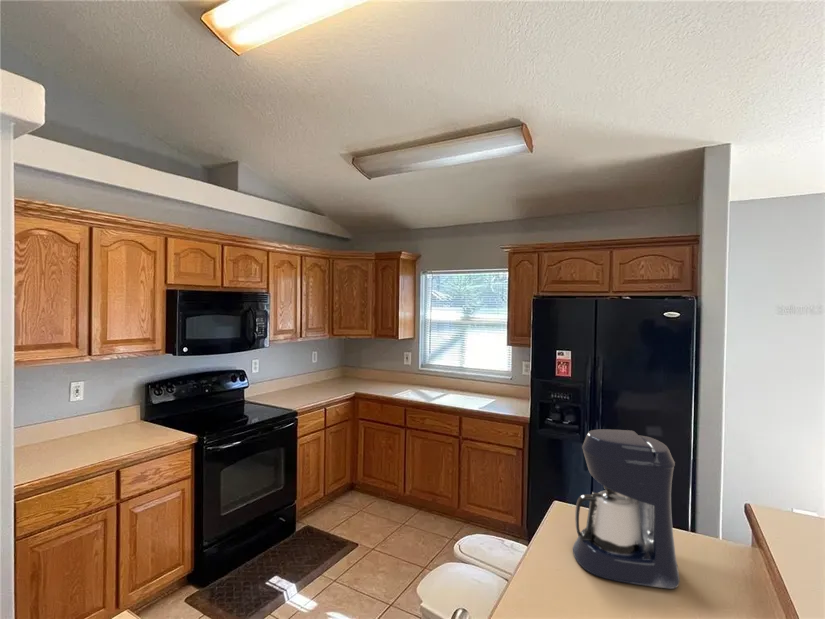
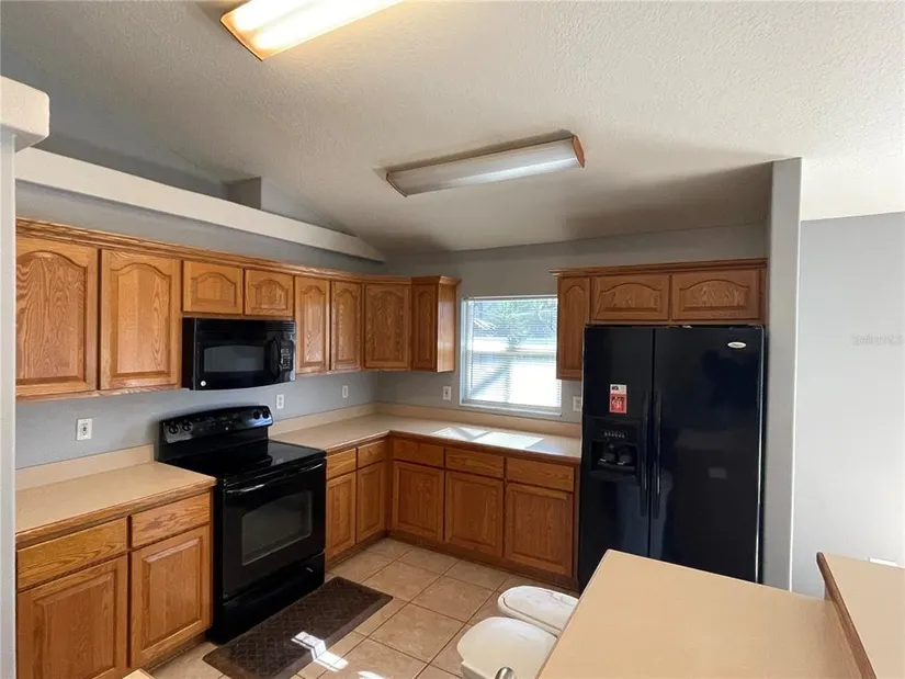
- coffee maker [572,429,681,590]
